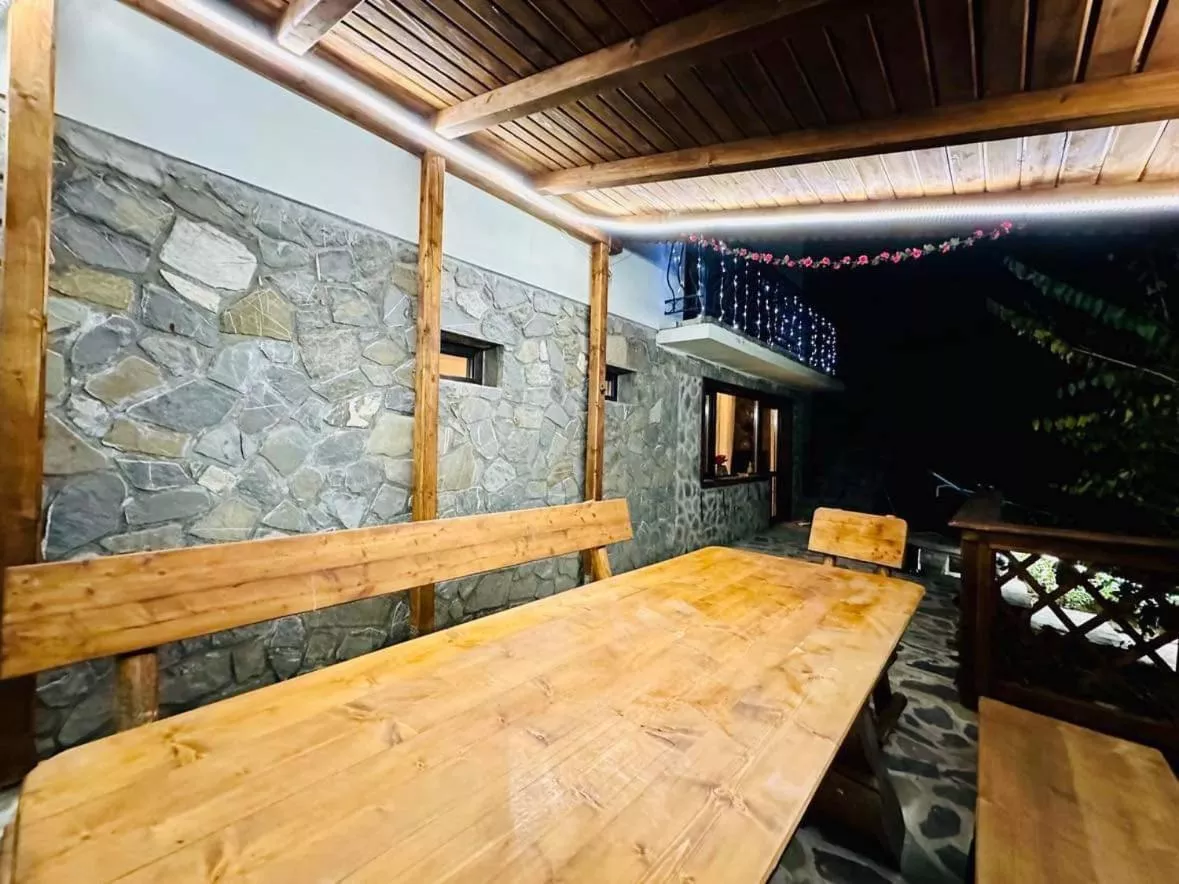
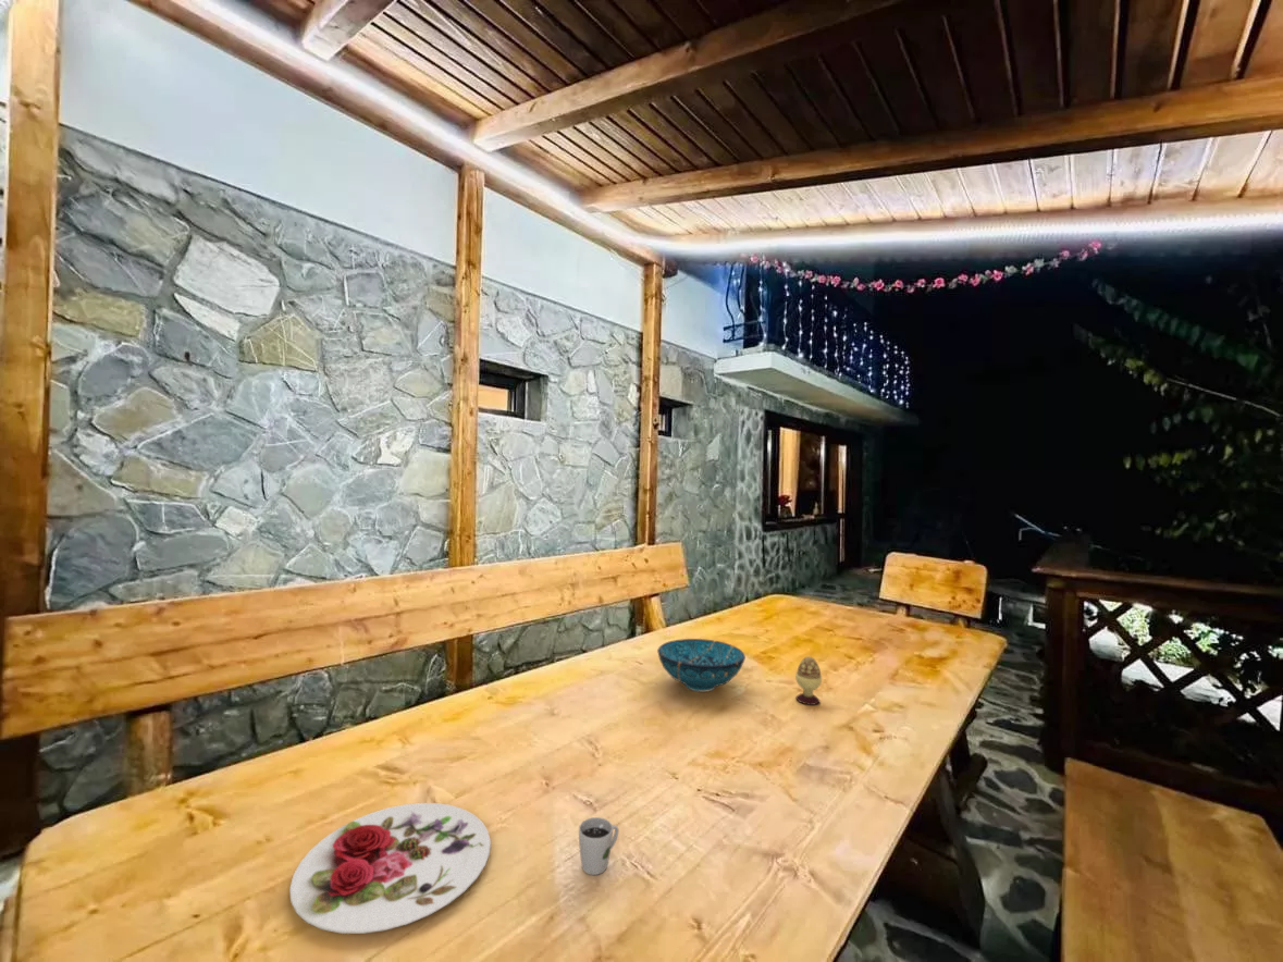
+ decorative bowl [656,638,747,693]
+ cup [578,816,620,876]
+ plate [288,802,492,935]
+ decorative egg [794,655,823,706]
